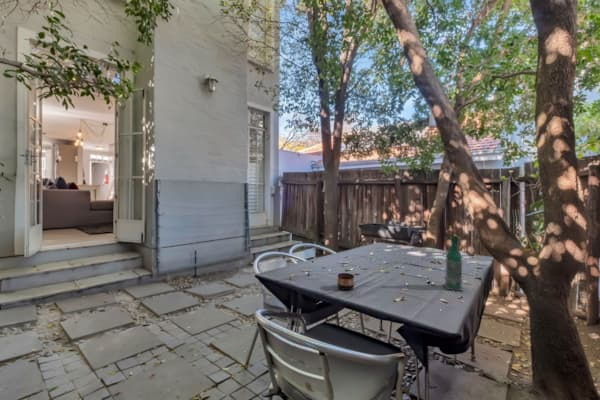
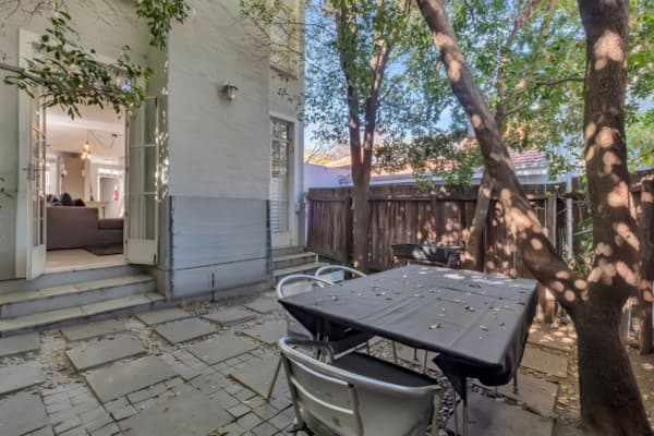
- cup [336,272,355,291]
- bottle [442,235,464,292]
